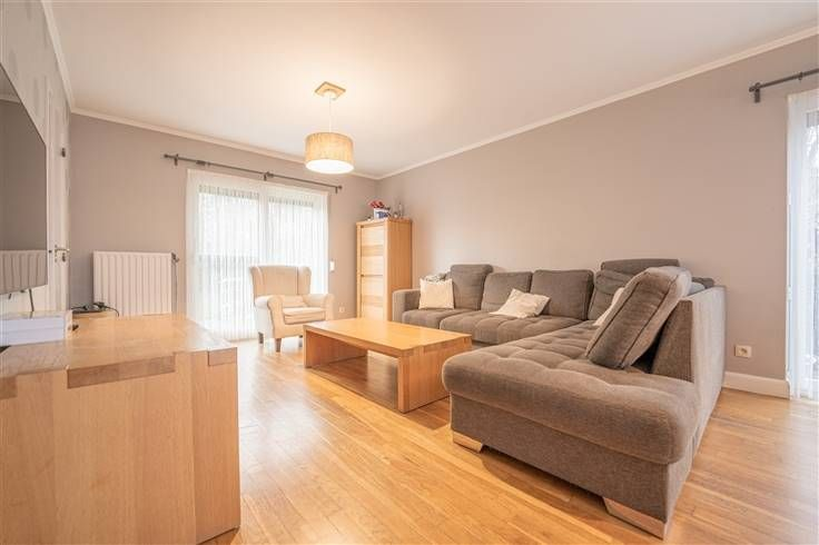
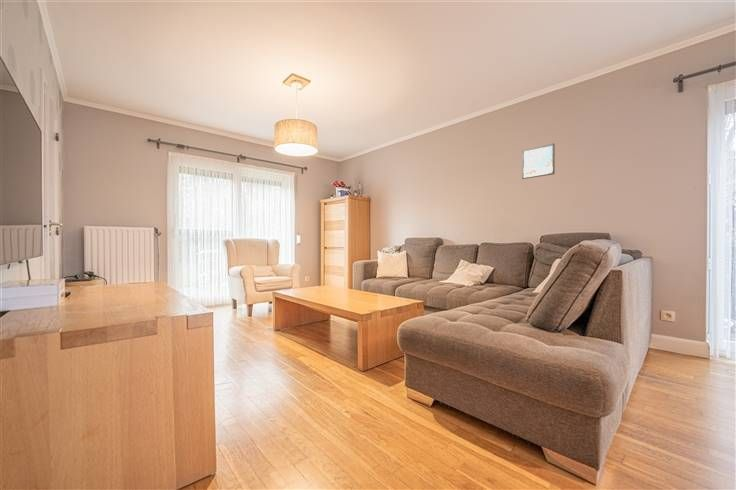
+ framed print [521,143,555,180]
